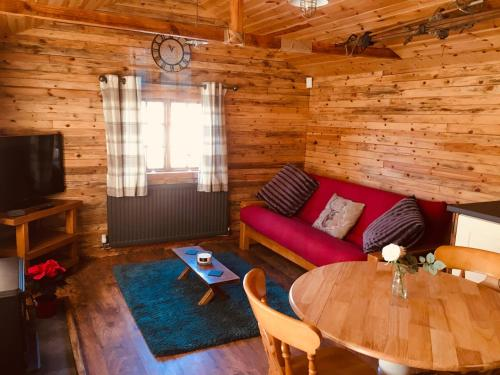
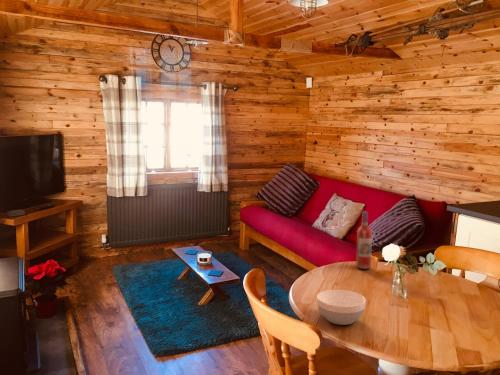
+ wine bottle [355,210,373,270]
+ bowl [316,289,367,326]
